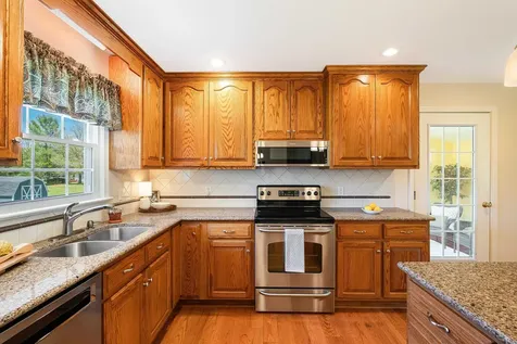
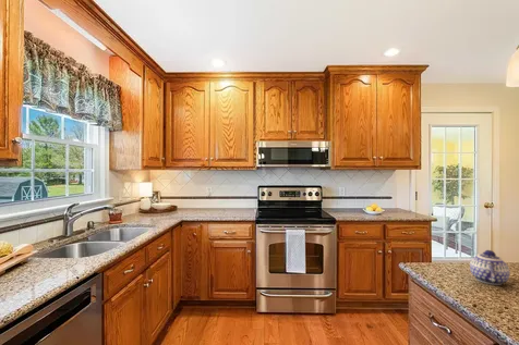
+ teapot [469,249,511,286]
